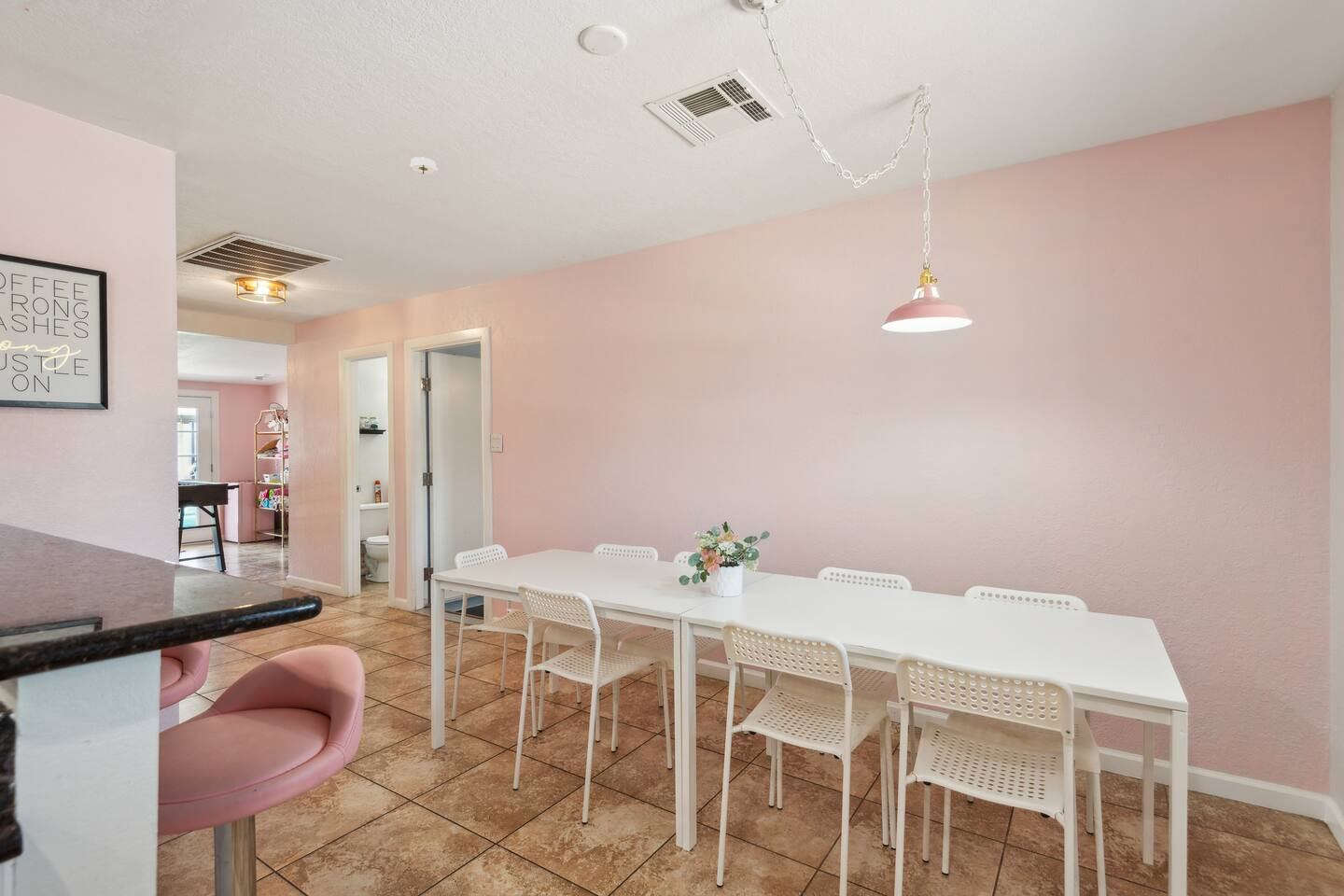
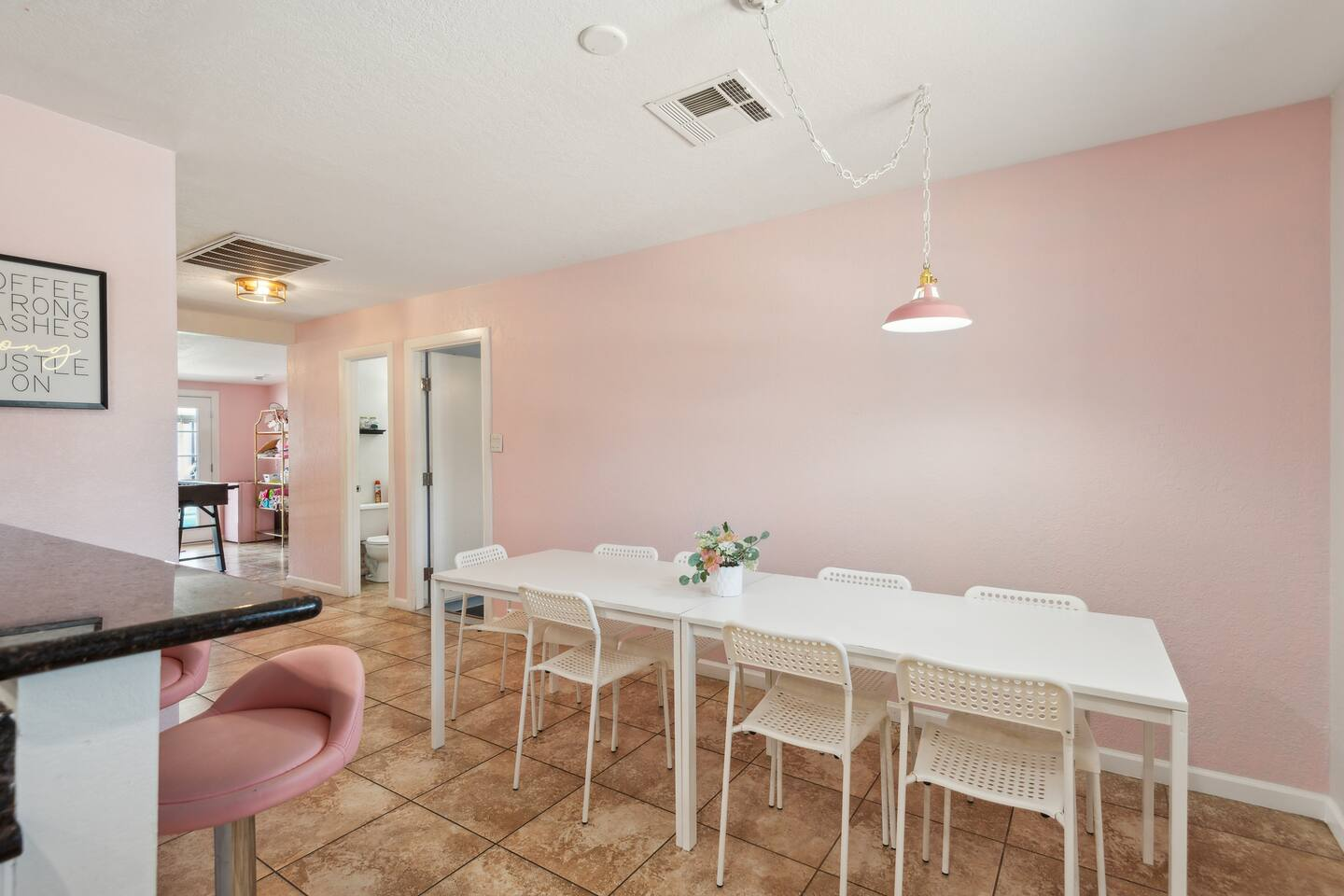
- smoke detector [406,156,439,175]
